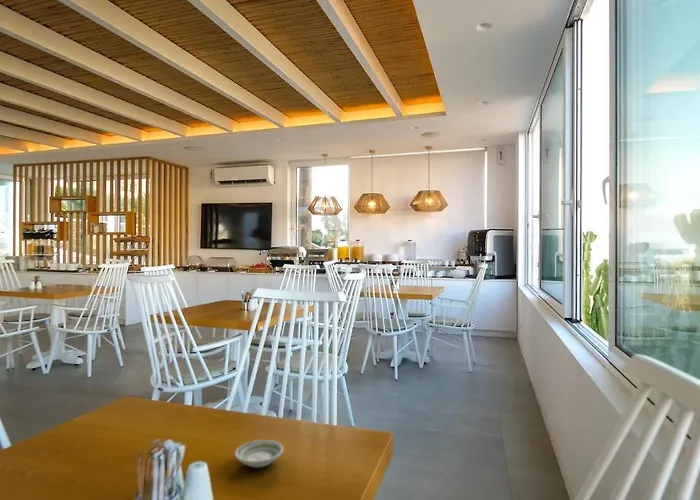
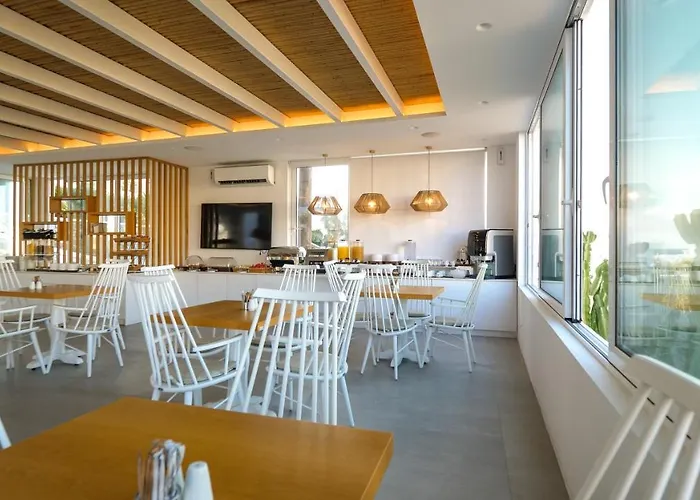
- saucer [234,439,284,469]
